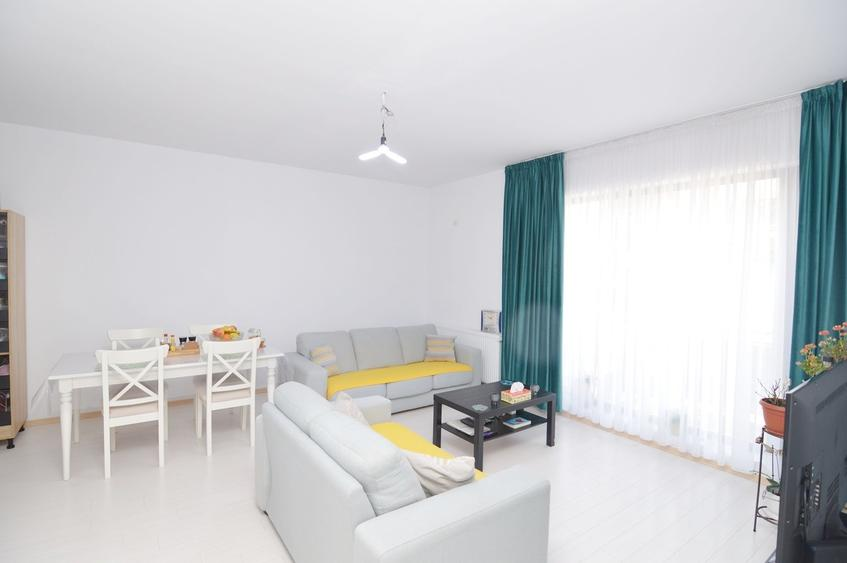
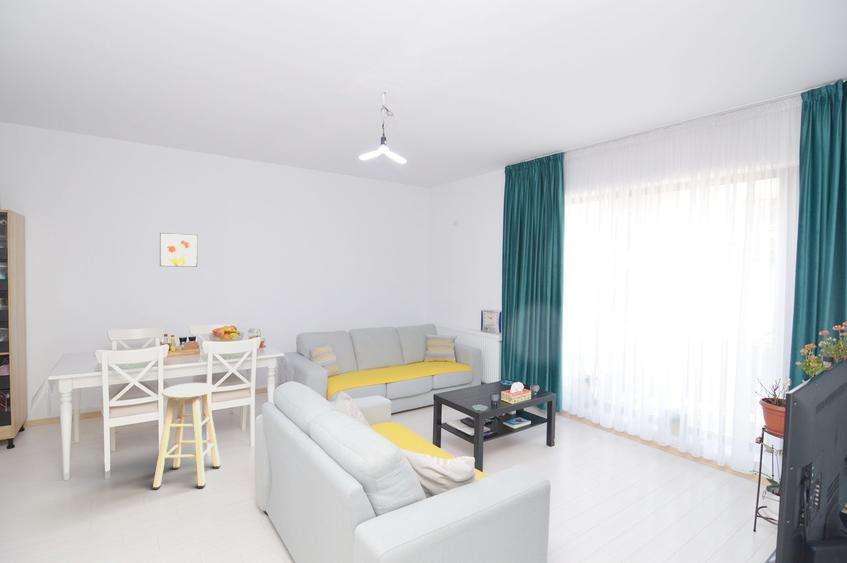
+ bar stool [151,382,222,490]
+ wall art [159,232,199,268]
